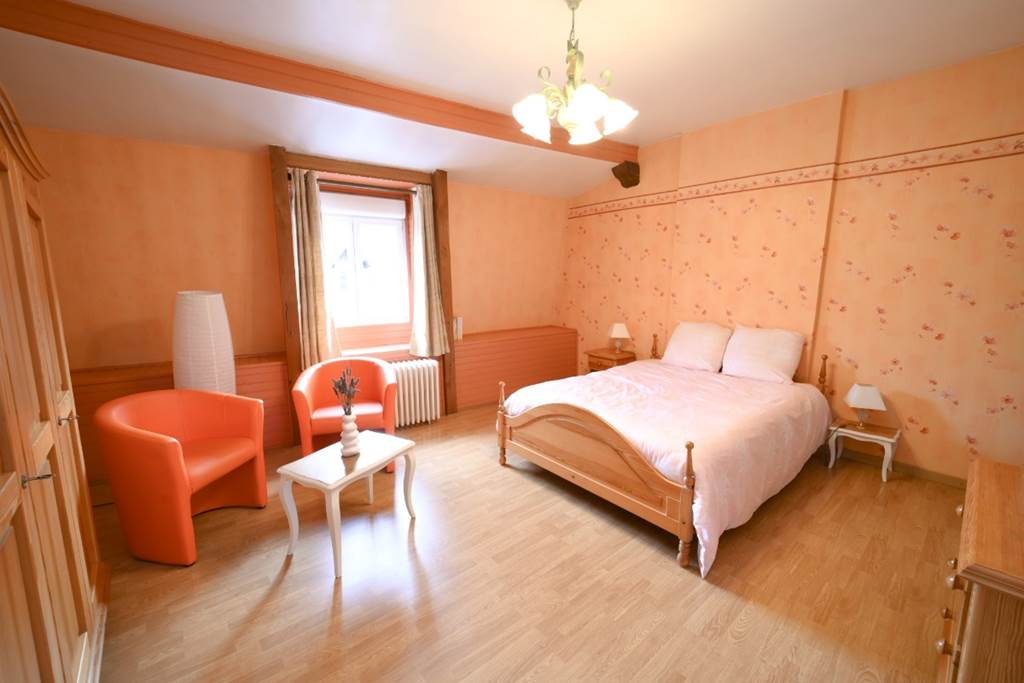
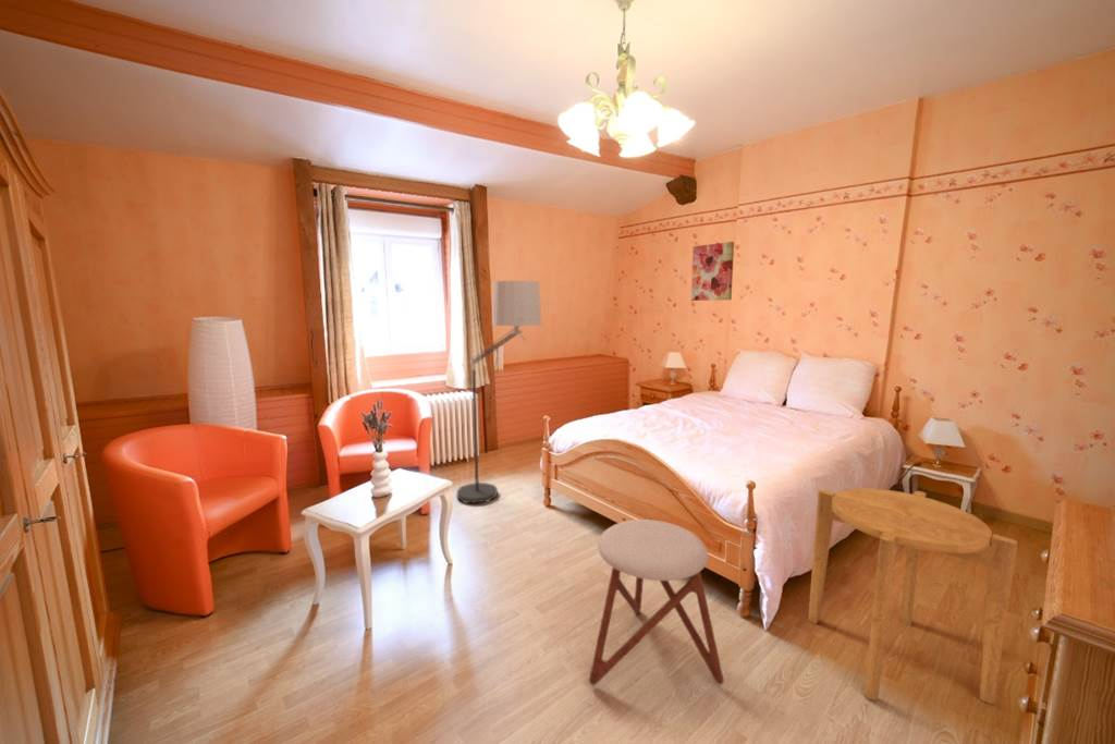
+ side table [807,488,1018,705]
+ stool [588,519,725,686]
+ wall art [690,241,735,302]
+ floor lamp [456,280,542,504]
